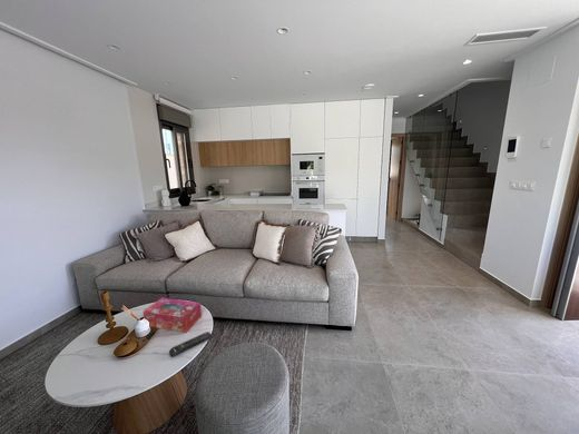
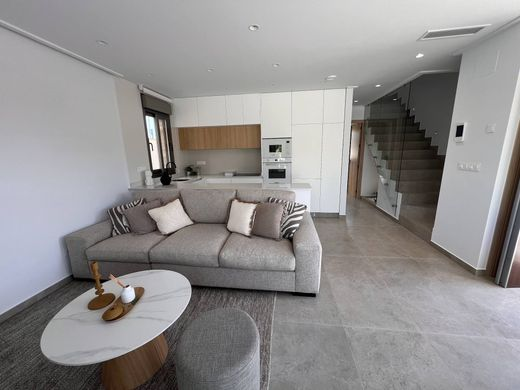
- tissue box [143,297,203,334]
- remote control [168,331,214,358]
